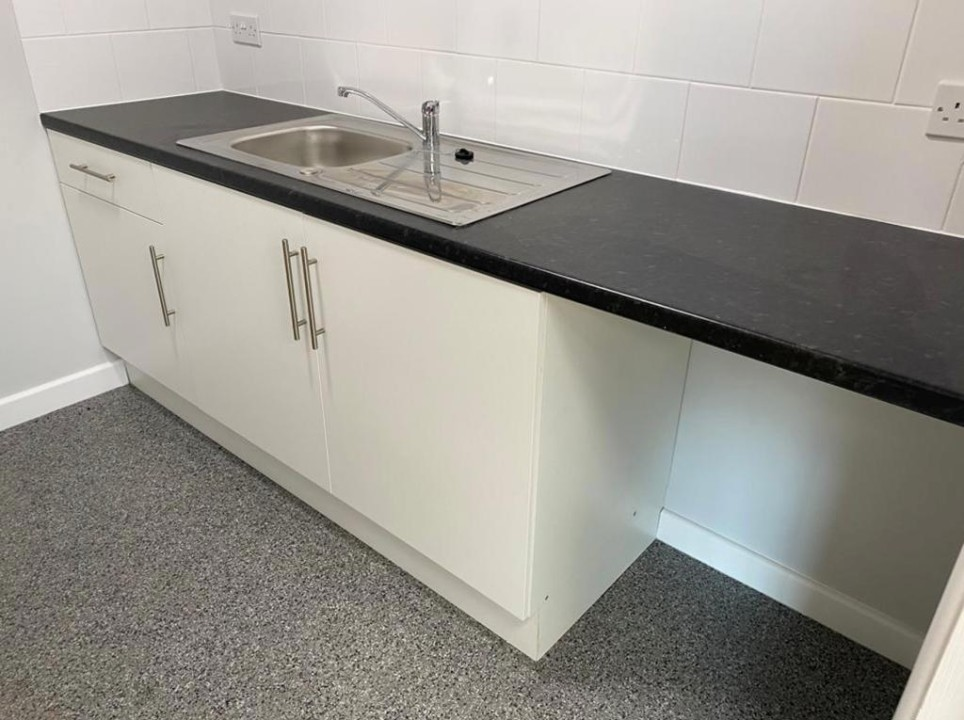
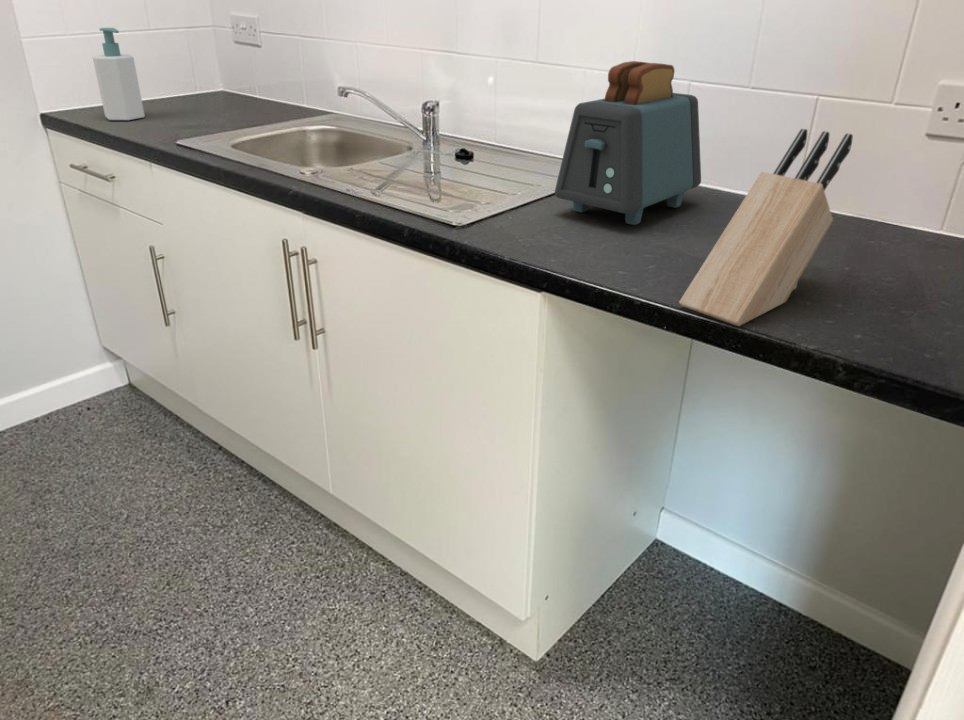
+ knife block [678,128,854,327]
+ toaster [554,60,702,226]
+ soap bottle [92,27,146,121]
